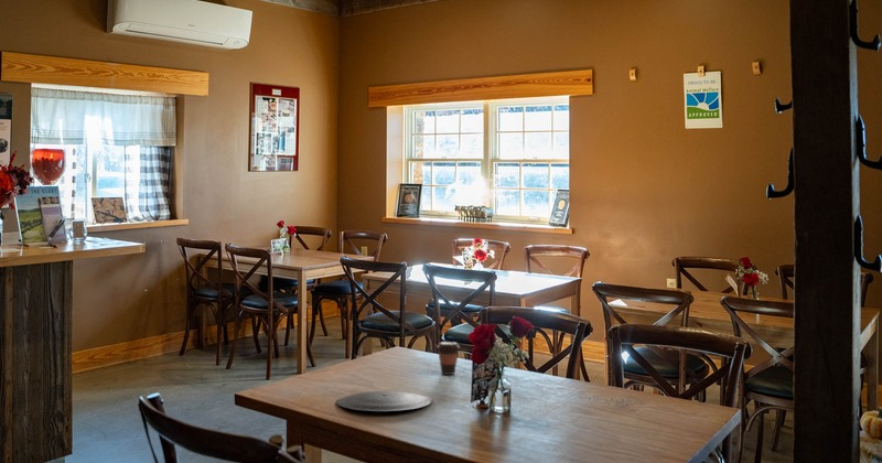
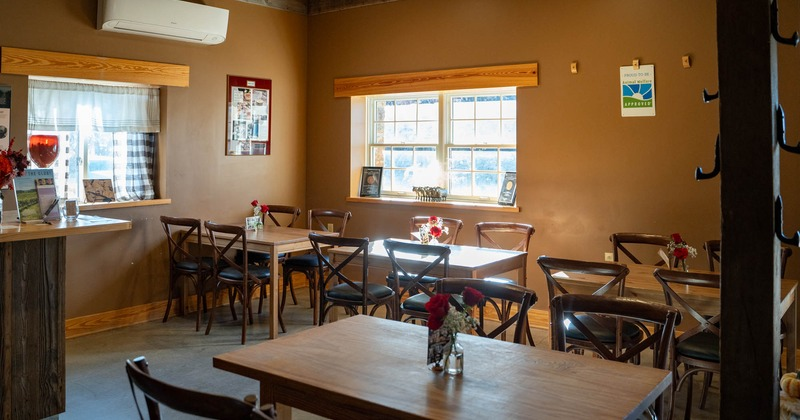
- plate [335,390,432,412]
- coffee cup [435,341,461,376]
